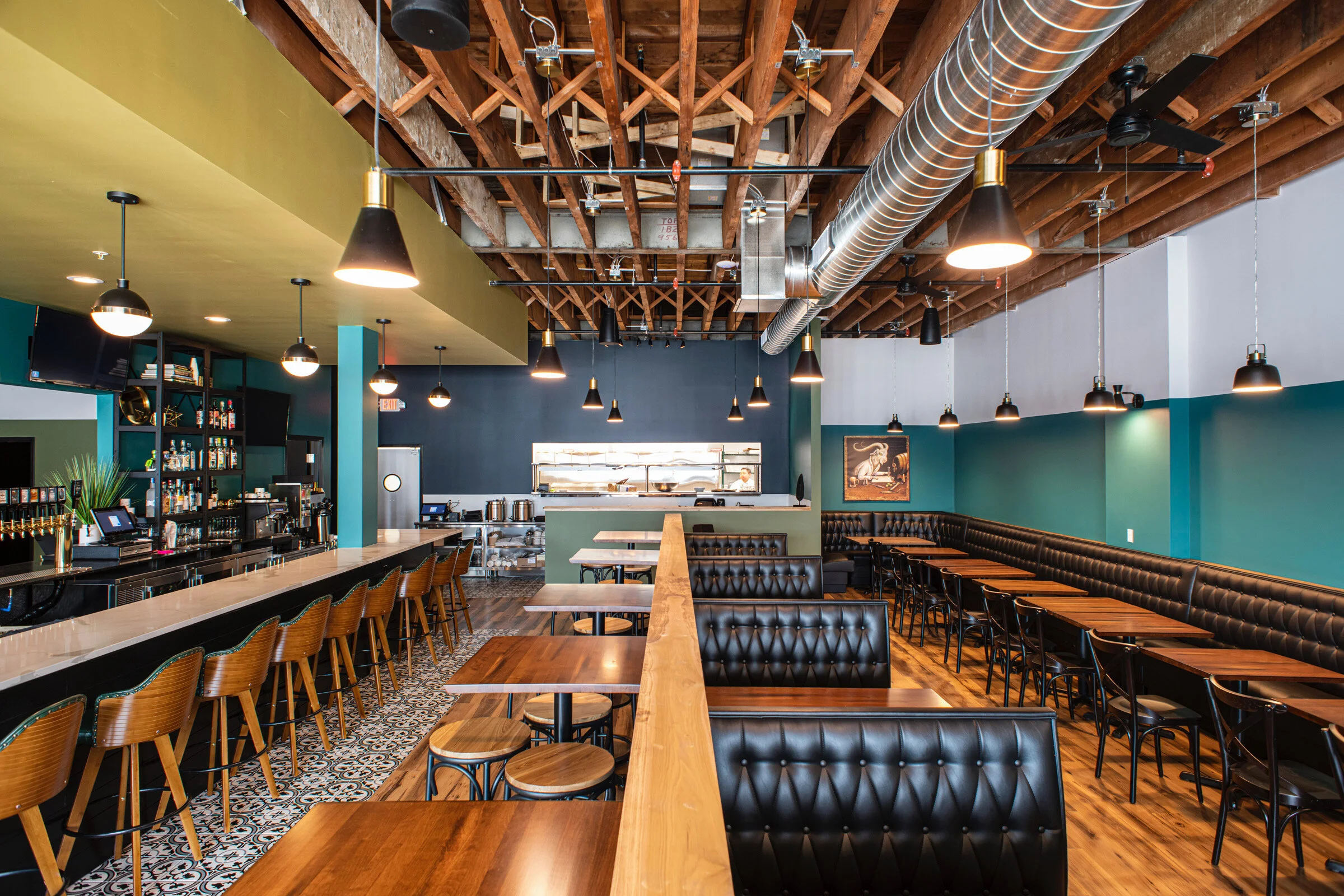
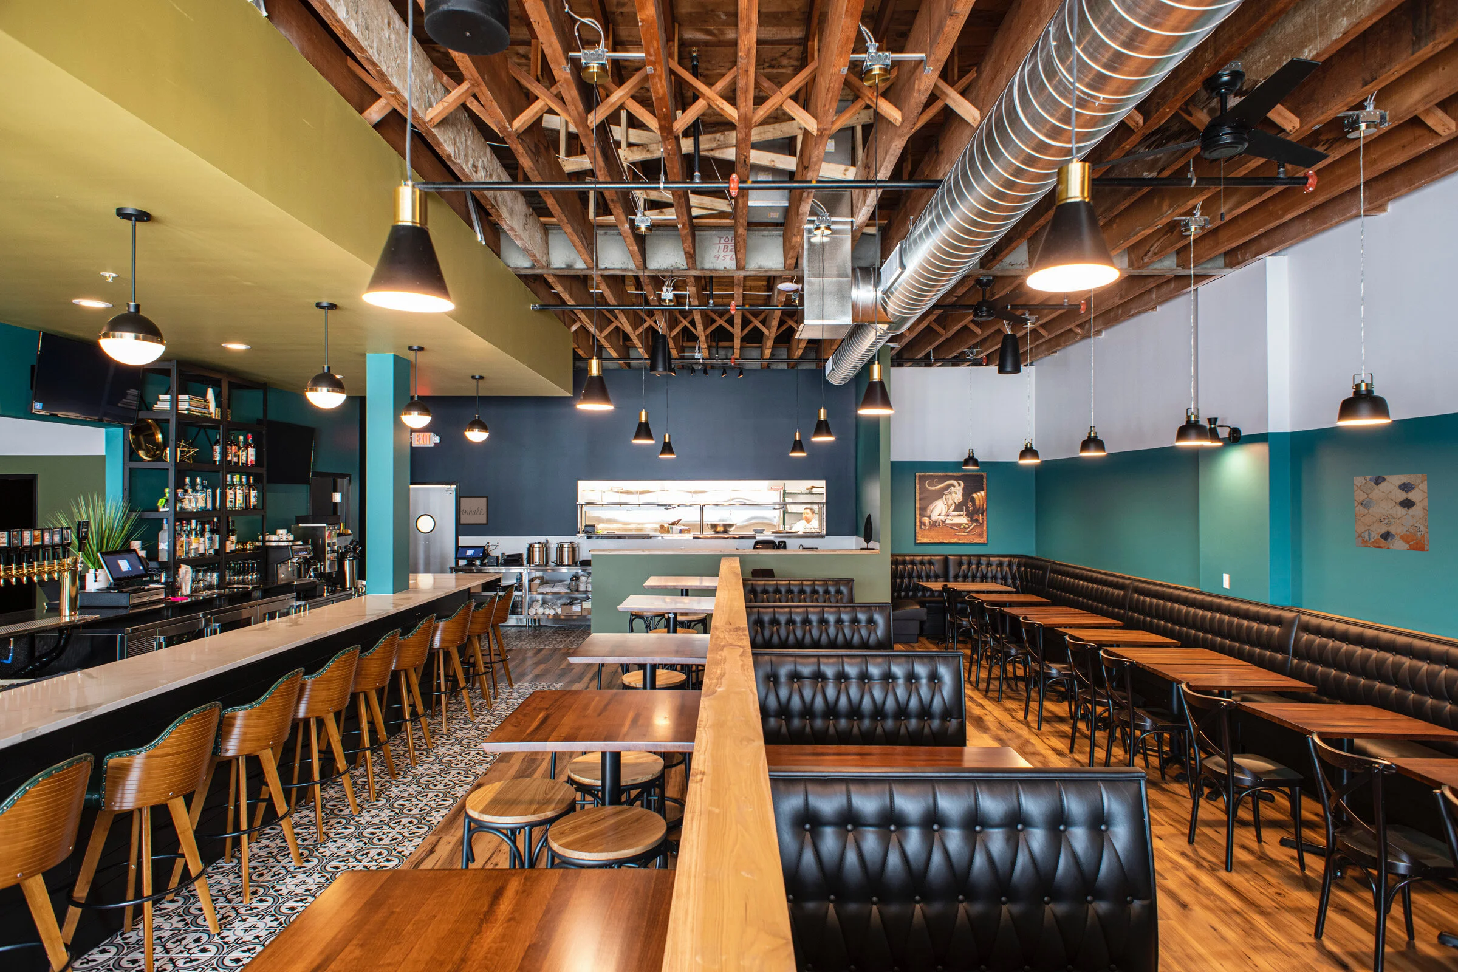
+ wall art [1354,473,1430,551]
+ wall art [458,495,489,525]
